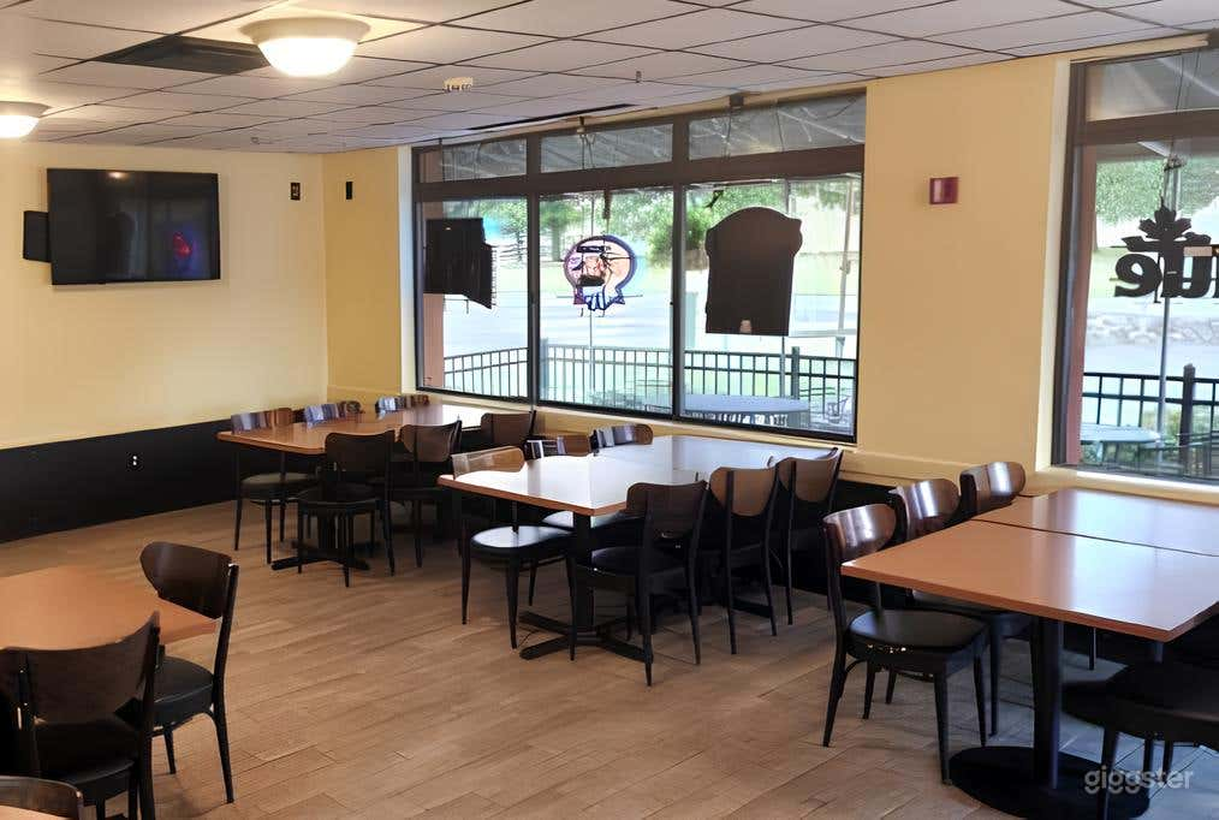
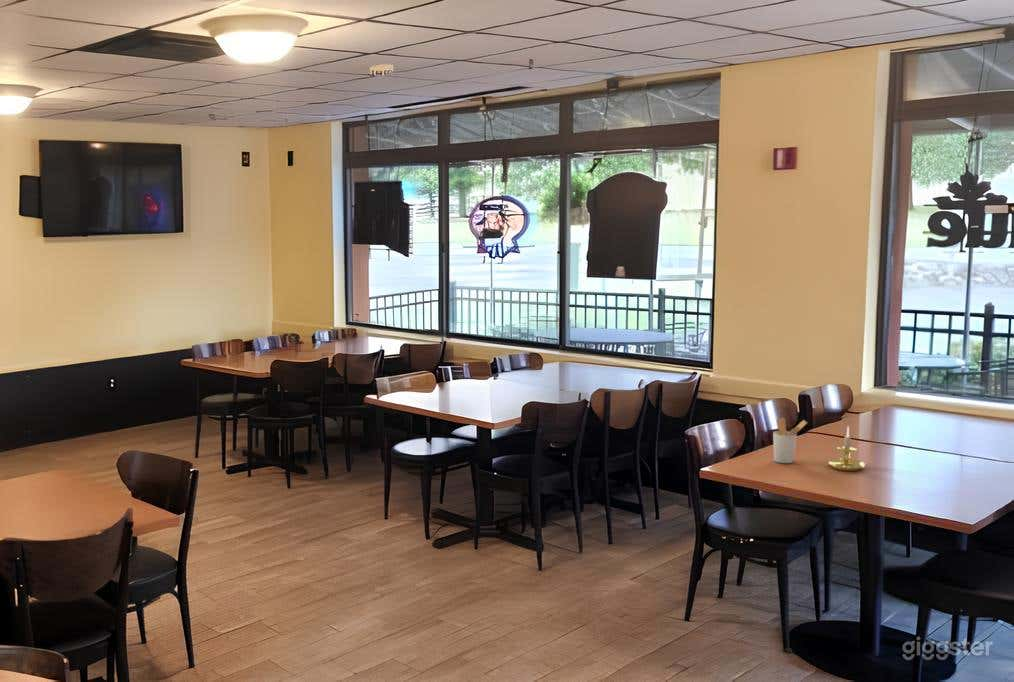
+ candle holder [827,425,866,472]
+ utensil holder [772,416,808,464]
